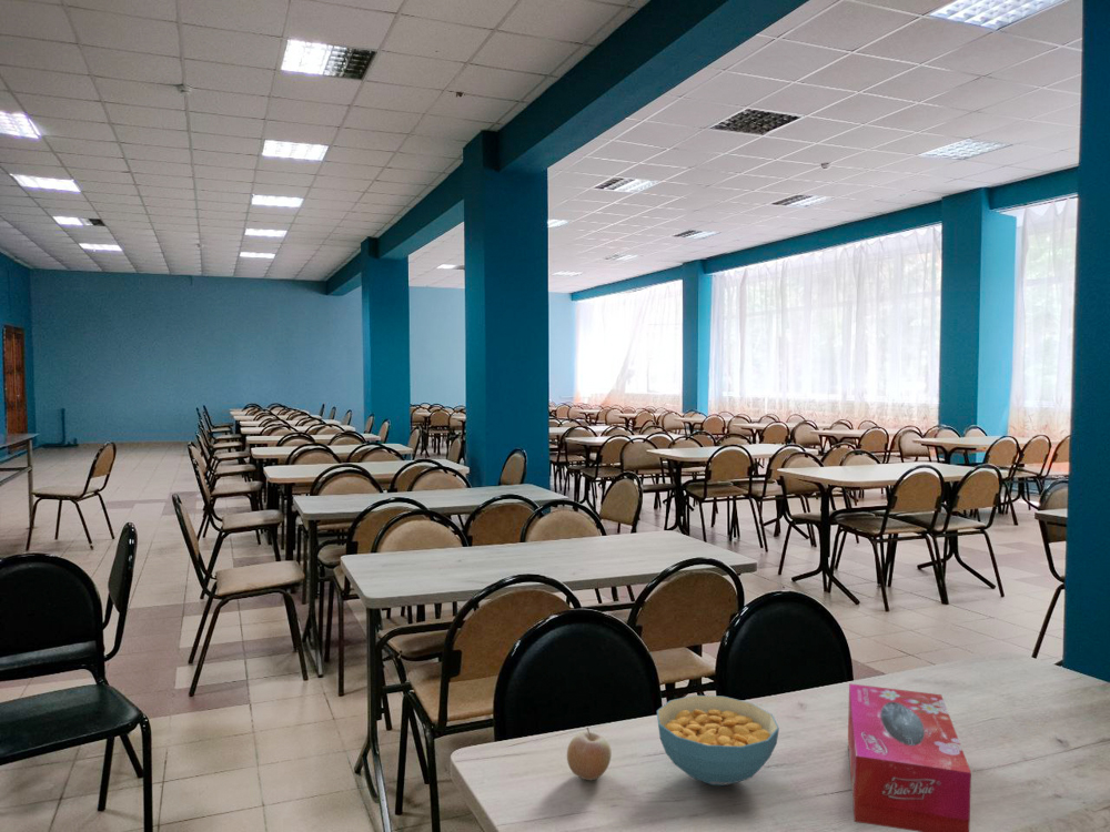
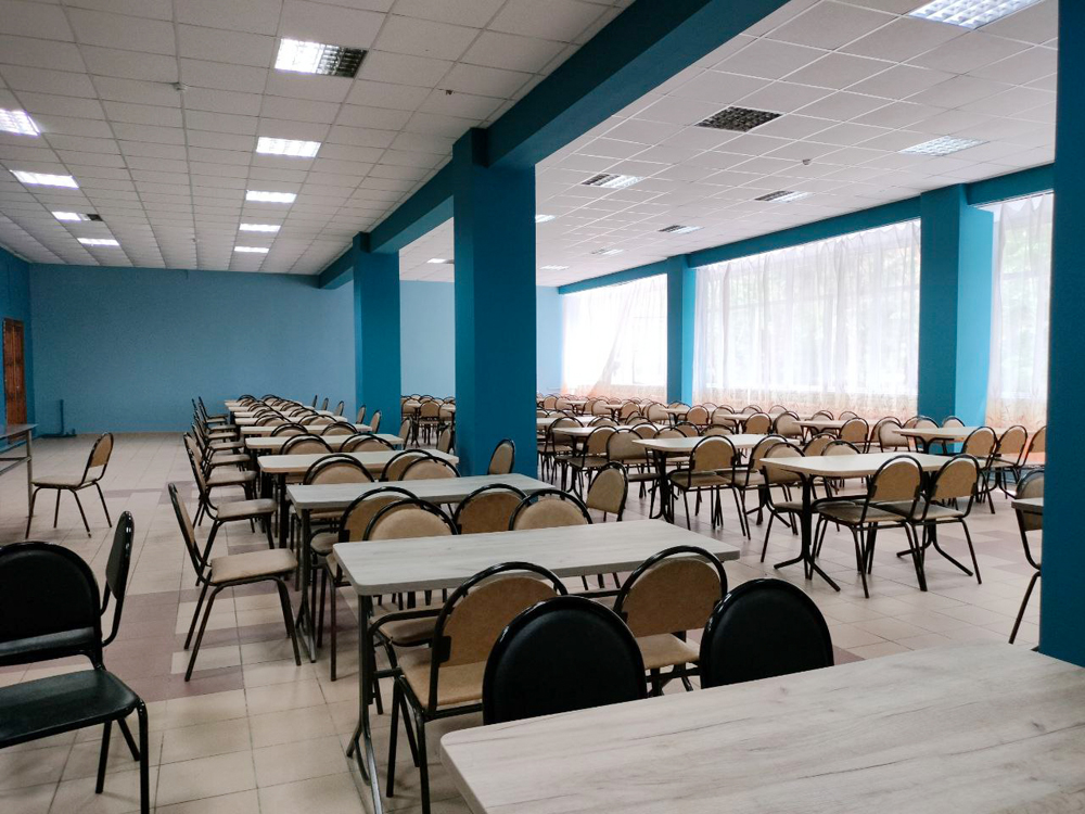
- fruit [566,726,613,781]
- tissue box [847,682,972,832]
- cereal bowl [656,694,780,787]
